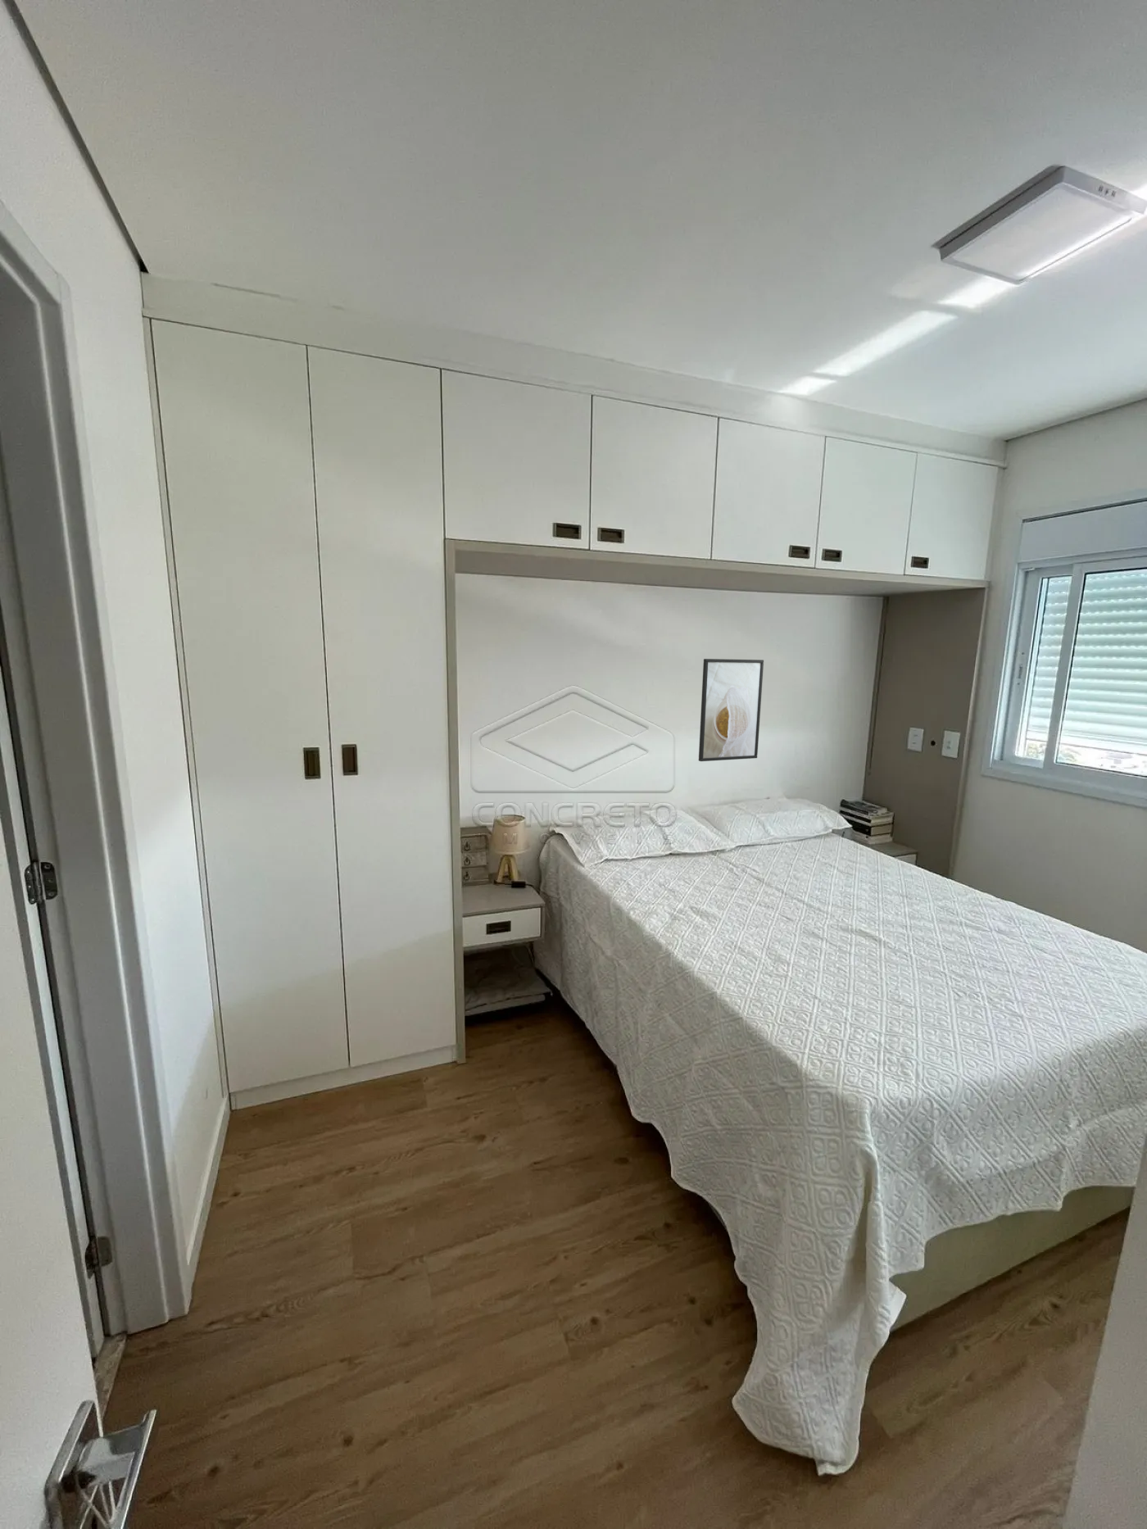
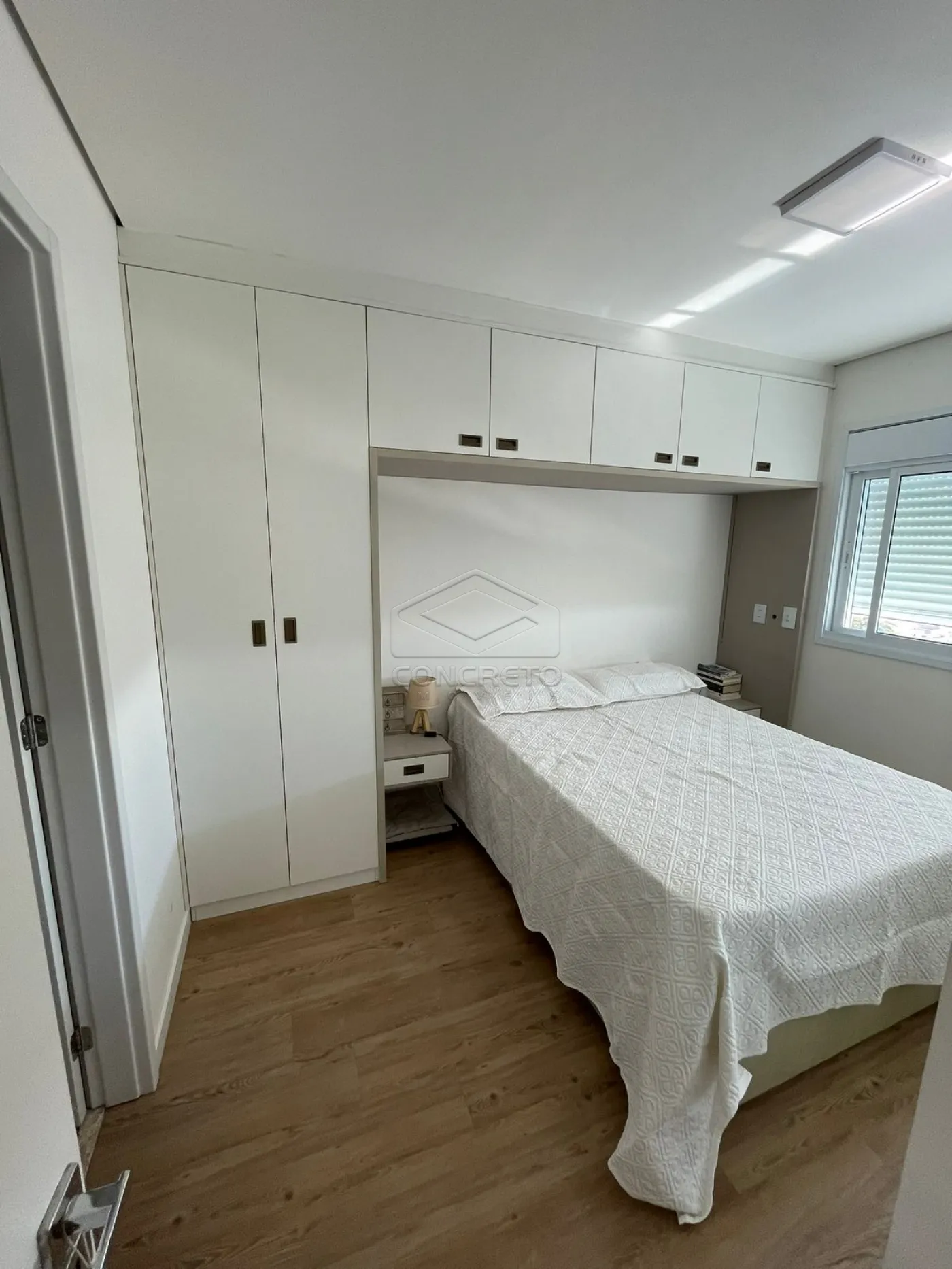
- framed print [698,658,764,761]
